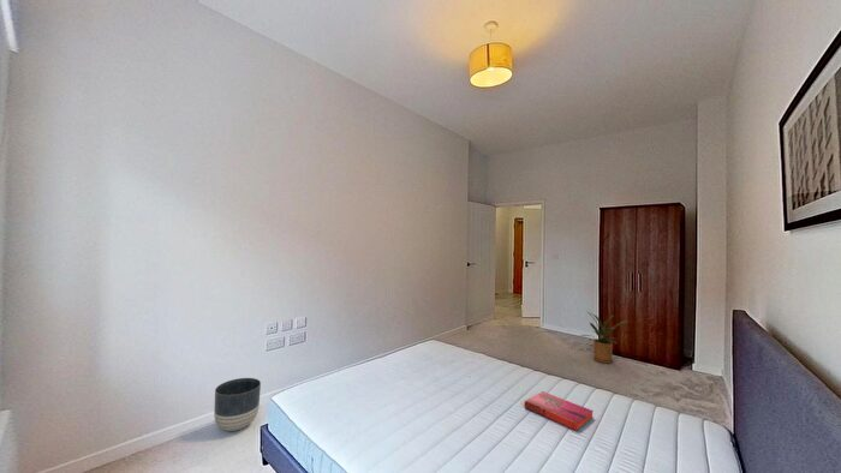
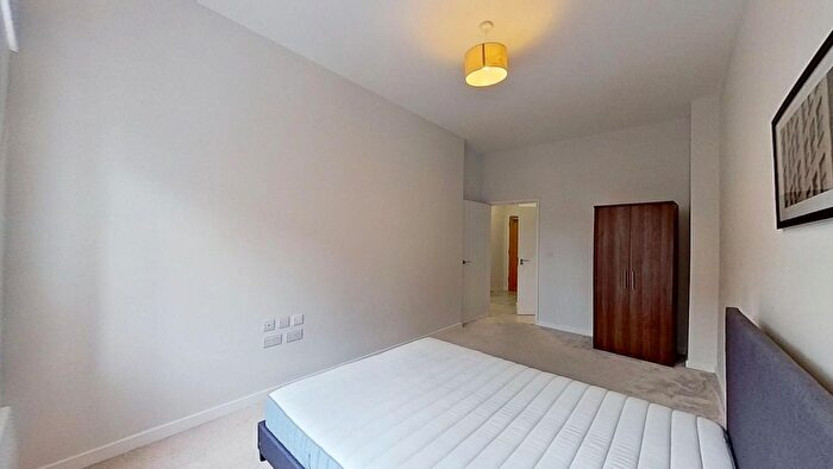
- planter [213,377,262,432]
- house plant [579,311,627,365]
- hardback book [524,390,595,432]
